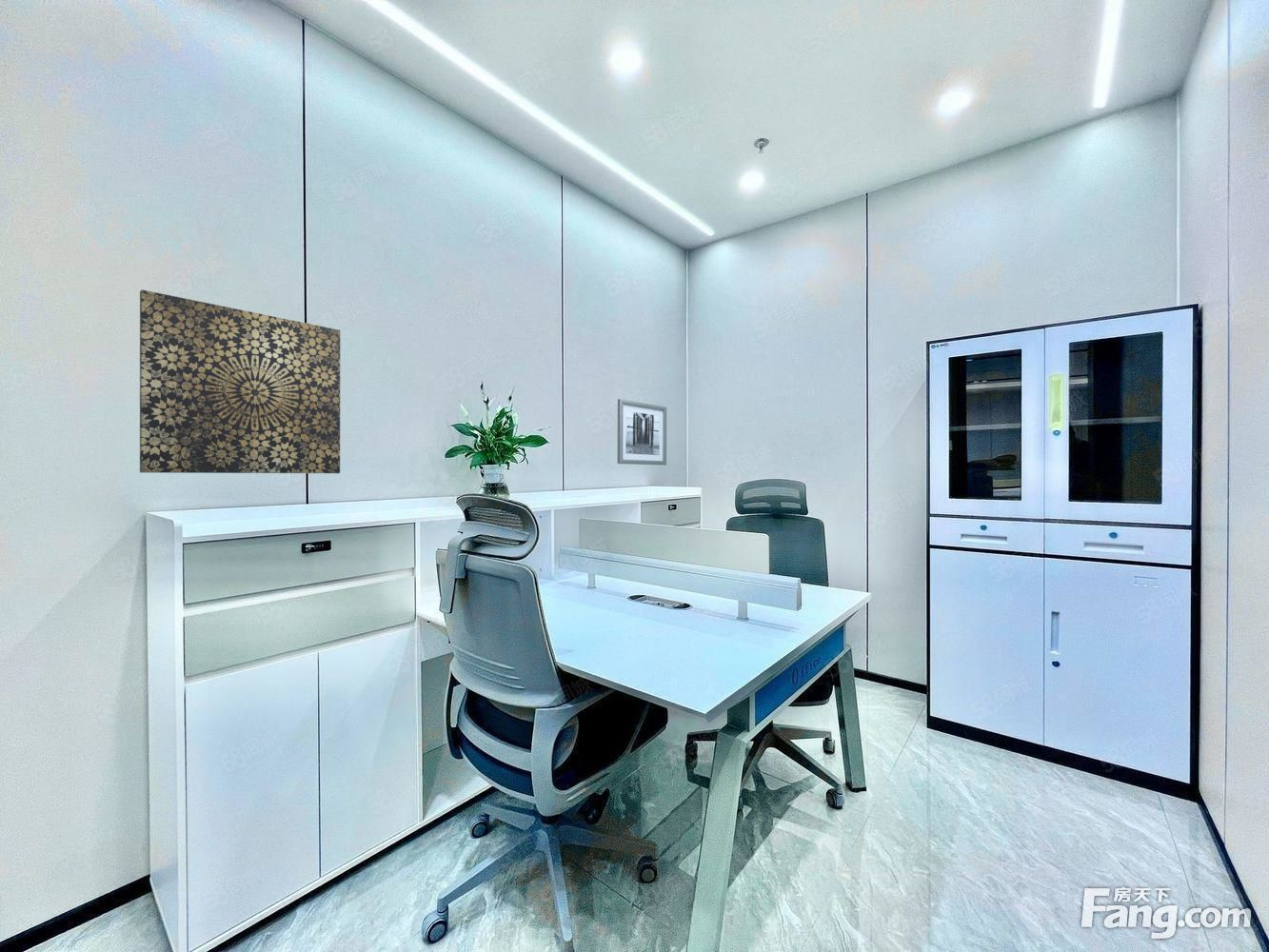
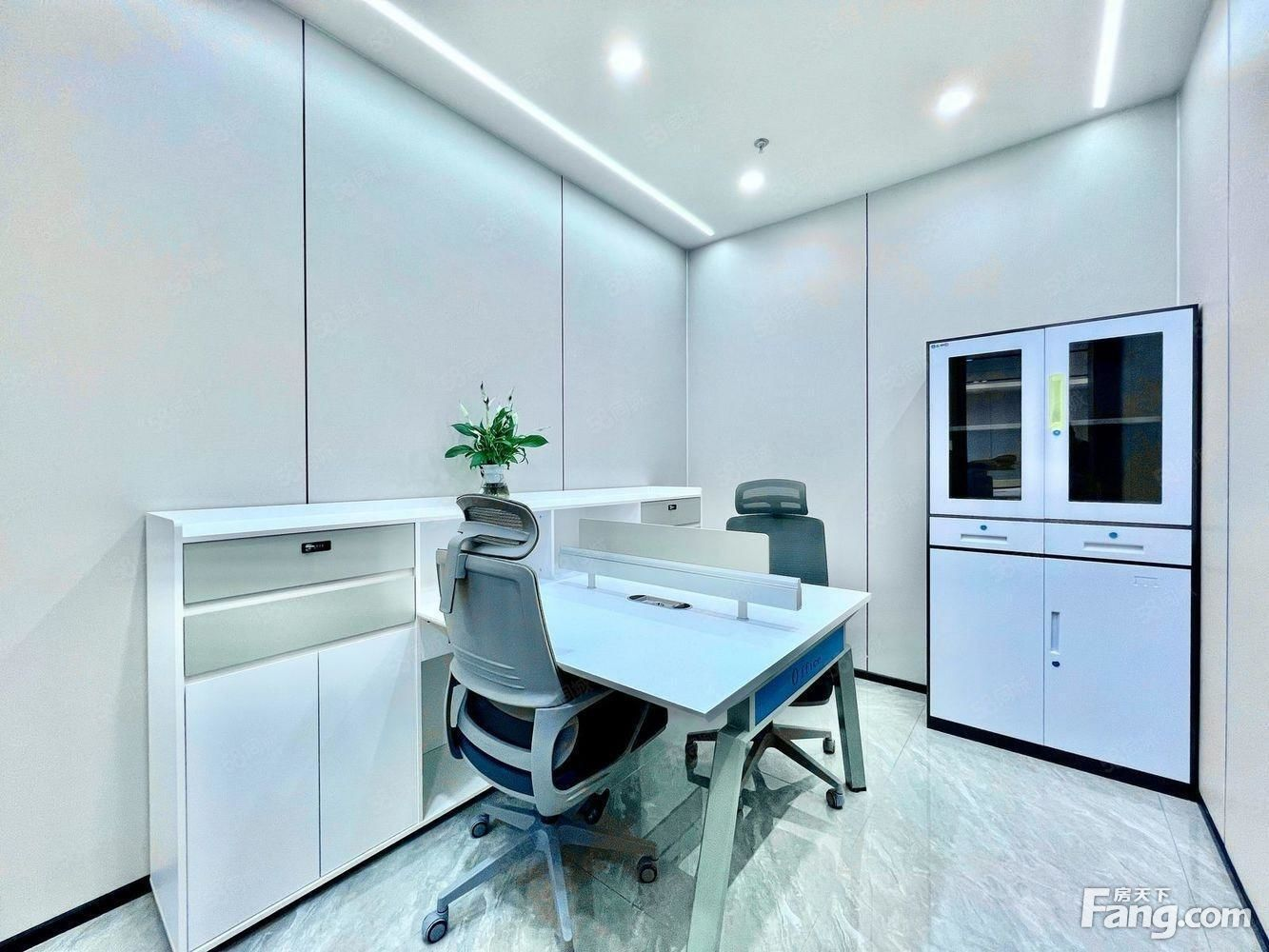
- wall art [617,398,667,466]
- wall art [139,288,341,474]
